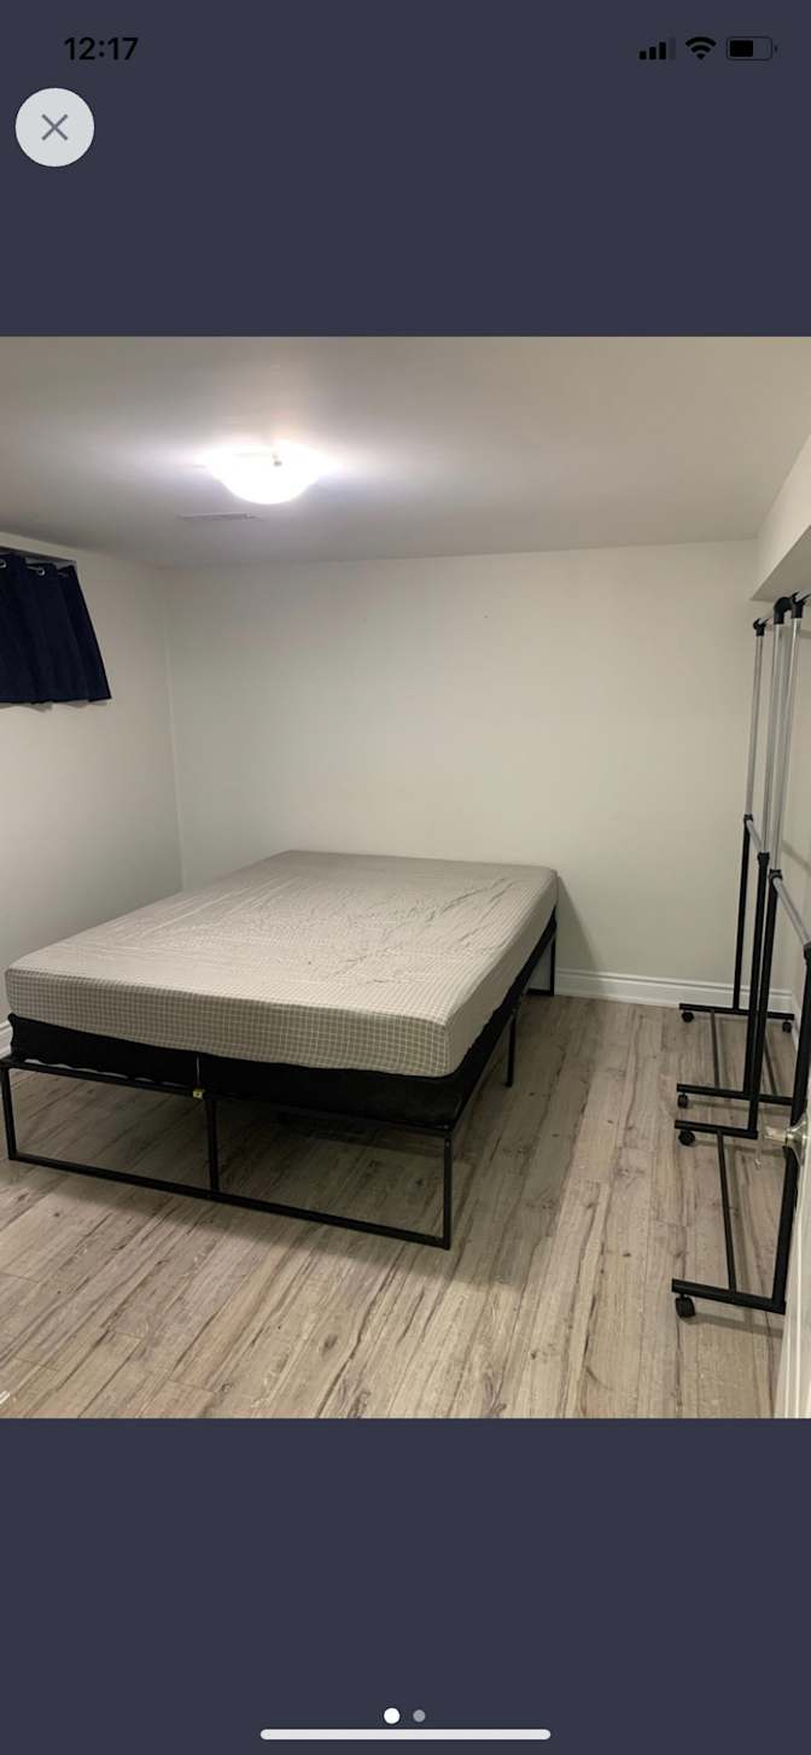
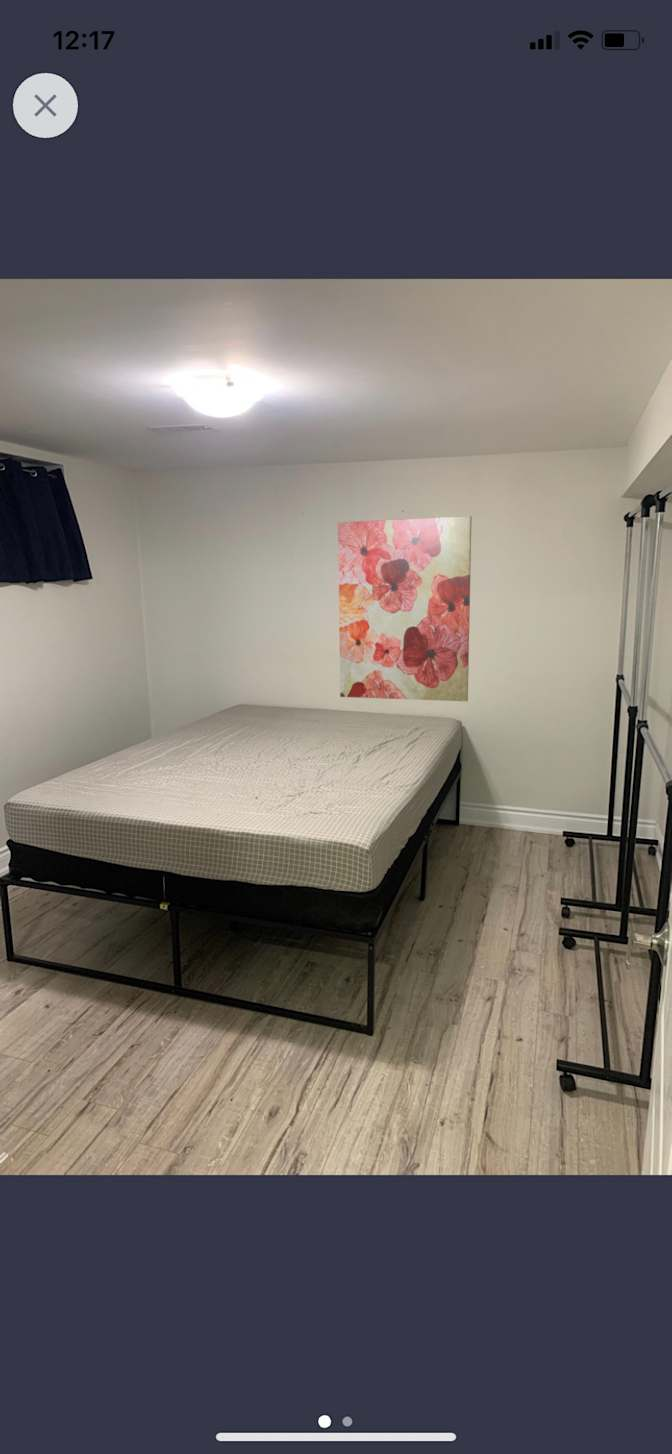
+ wall art [337,515,473,702]
